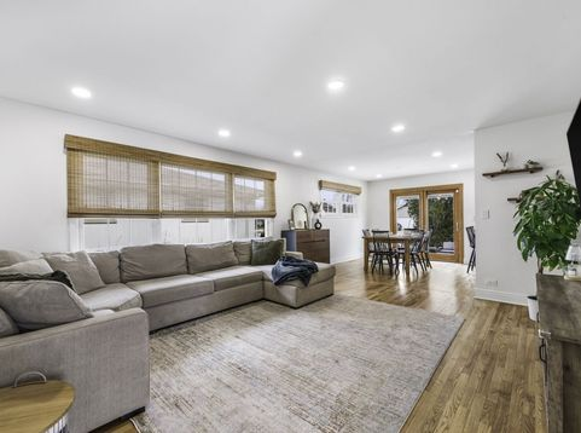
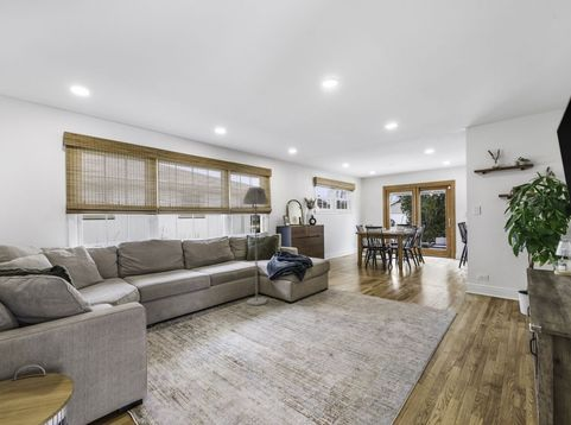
+ floor lamp [241,186,269,306]
